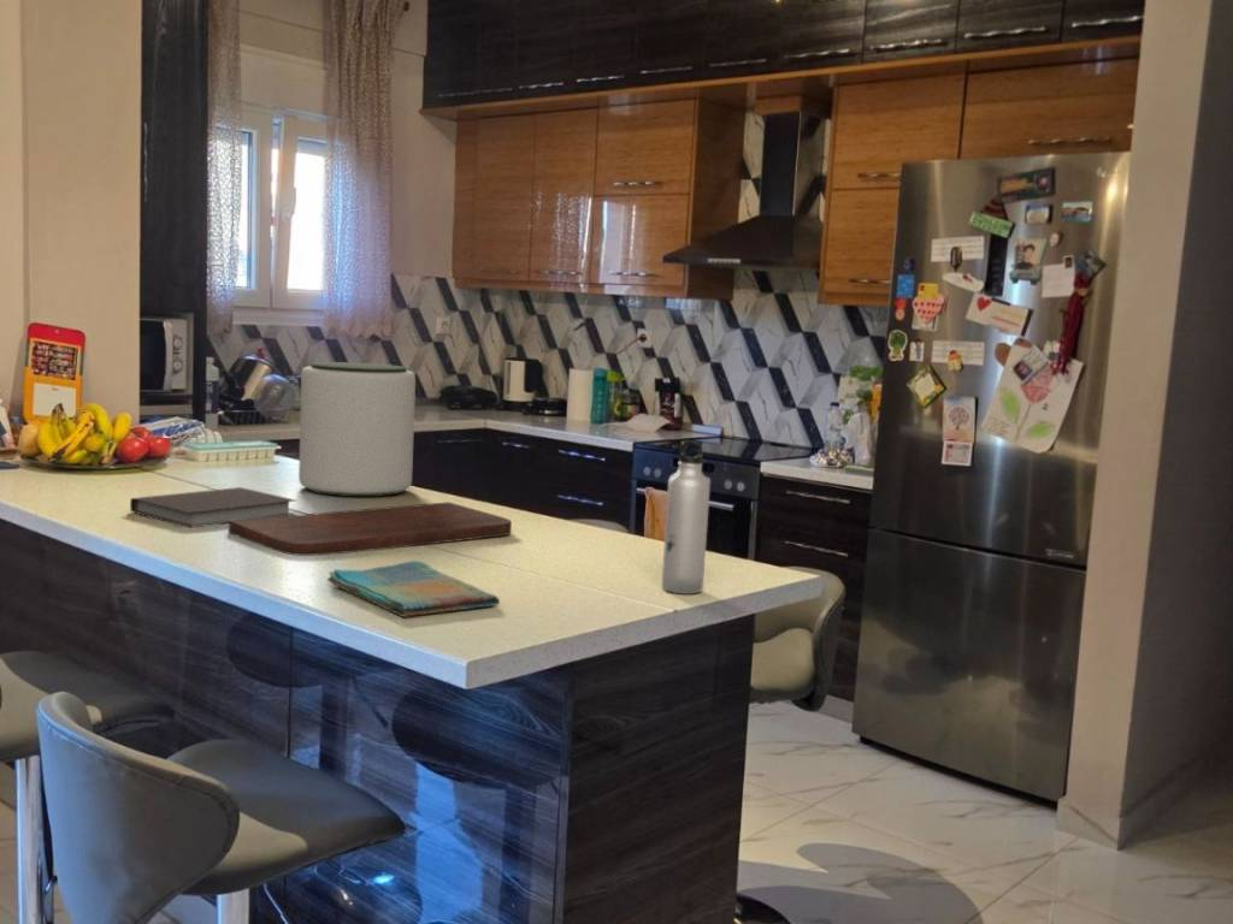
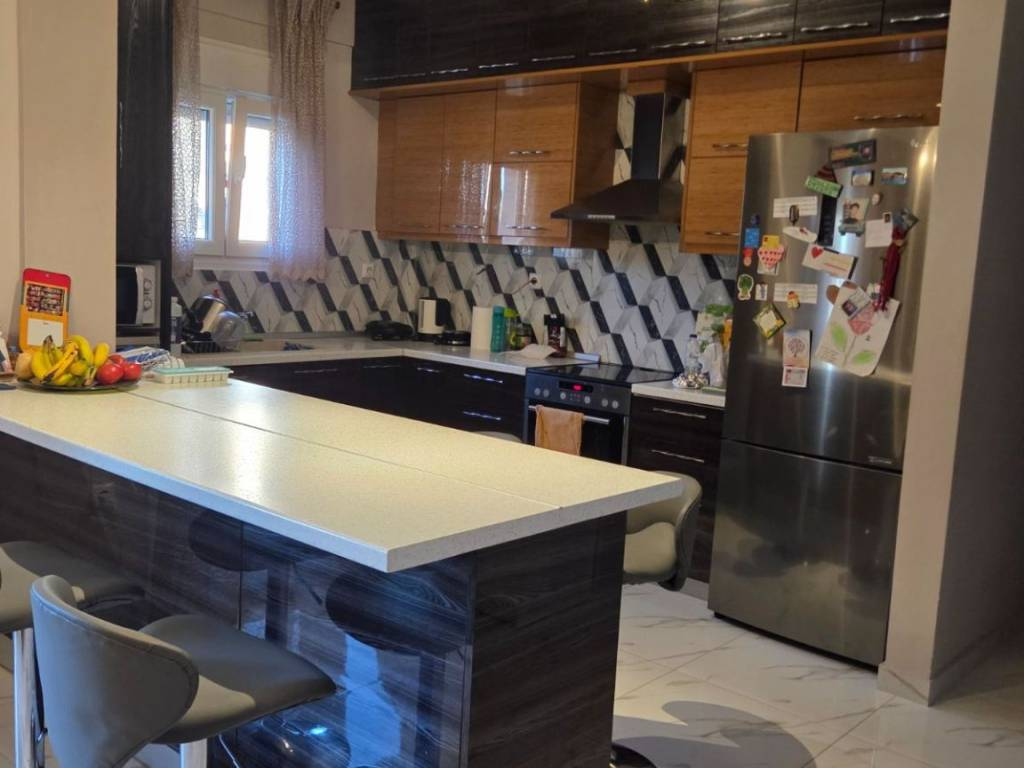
- water bottle [661,439,710,596]
- cutting board [228,500,513,557]
- plant pot [297,361,417,498]
- notebook [129,486,297,529]
- dish towel [326,559,501,618]
